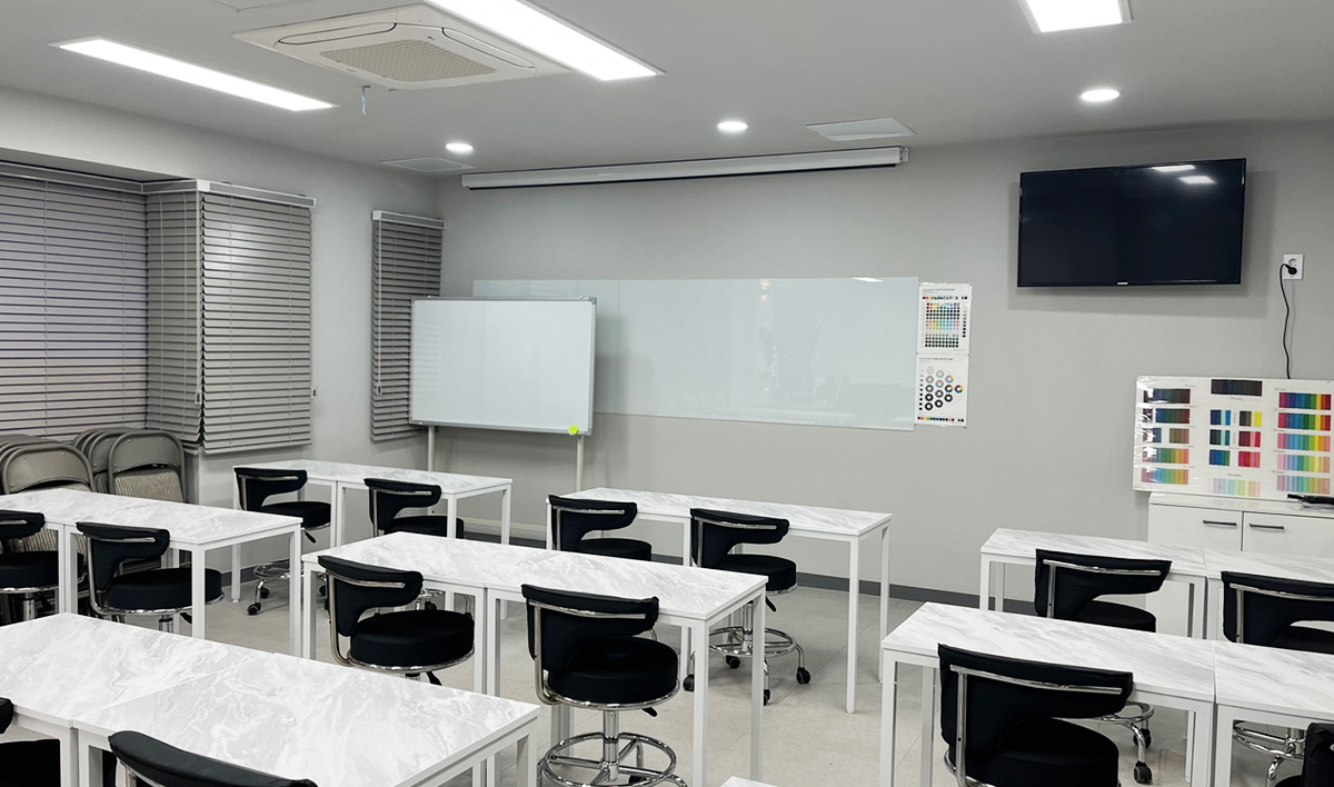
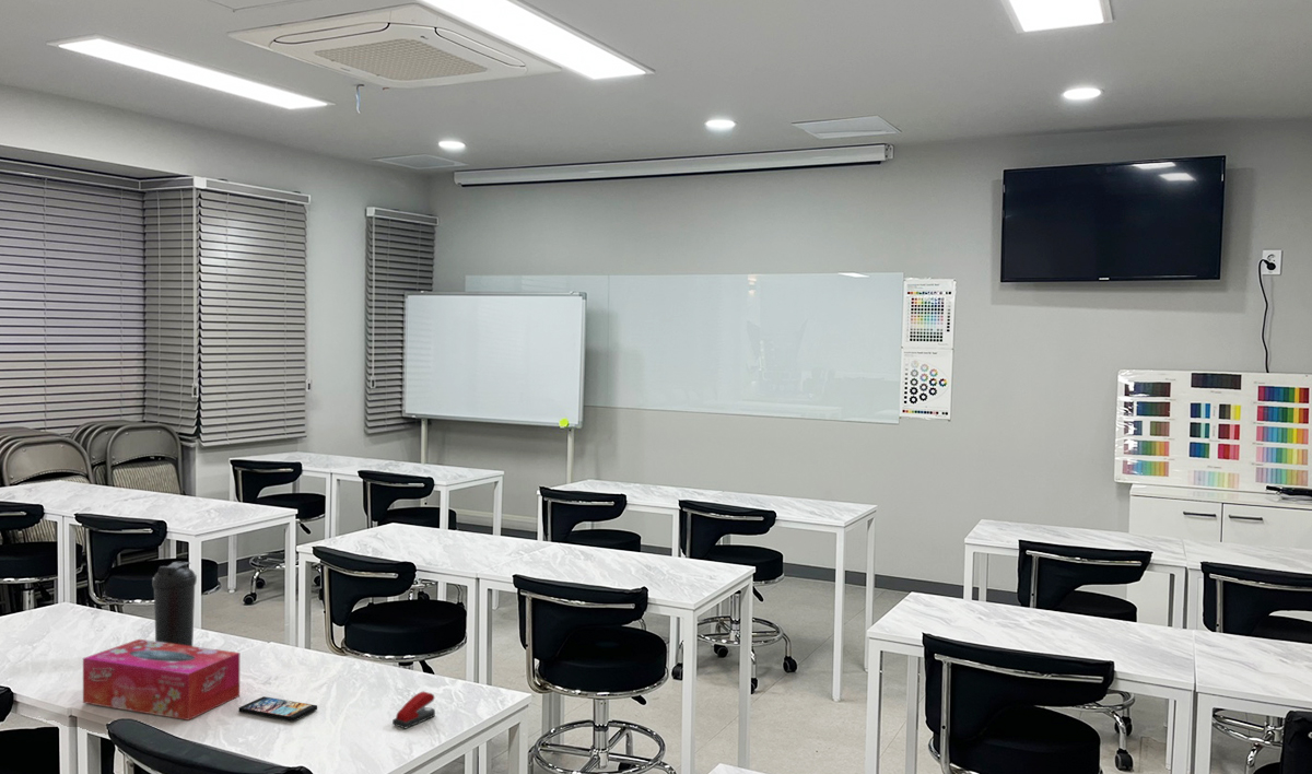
+ smartphone [237,695,318,723]
+ stapler [391,691,436,729]
+ water bottle [151,561,198,646]
+ tissue box [82,638,241,722]
